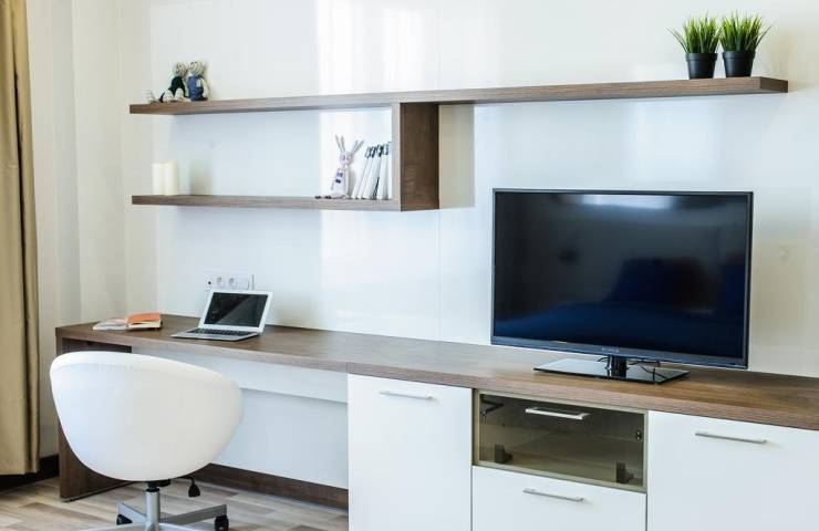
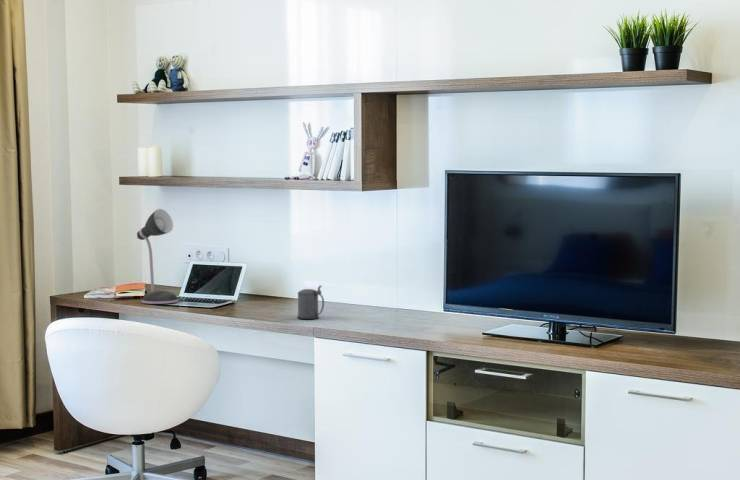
+ beer stein [296,285,325,320]
+ desk lamp [136,208,179,305]
